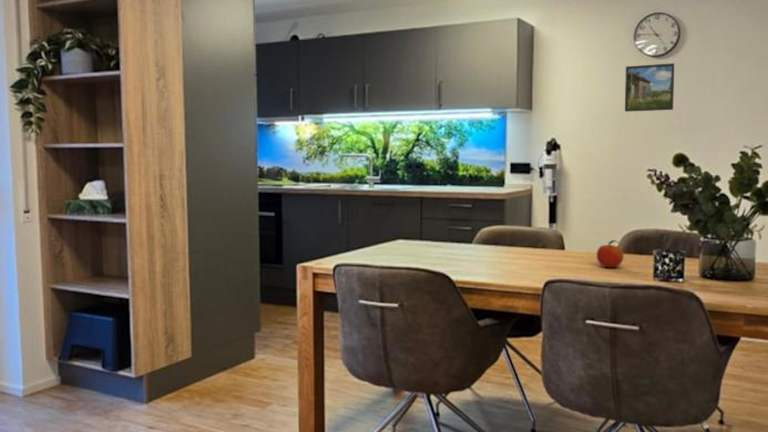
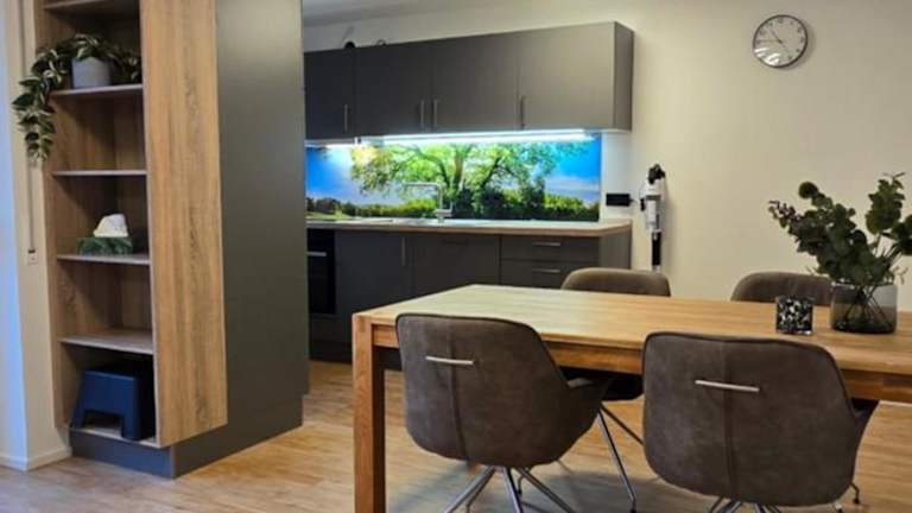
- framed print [624,62,675,113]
- fruit [596,239,625,268]
